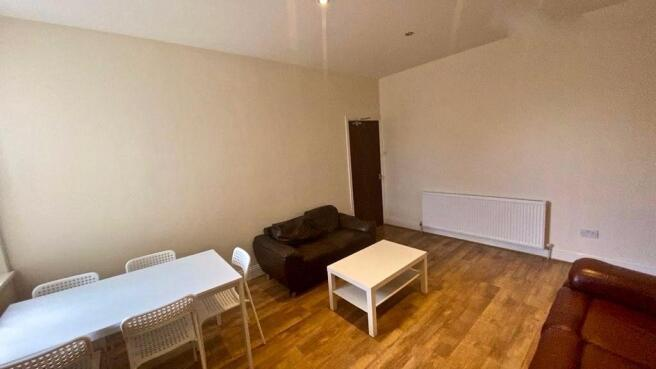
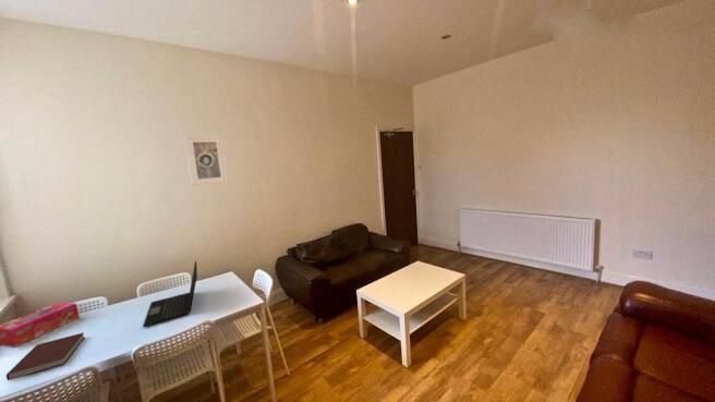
+ tissue box [0,301,81,349]
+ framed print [183,135,229,186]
+ laptop [142,260,198,328]
+ notebook [5,331,86,381]
